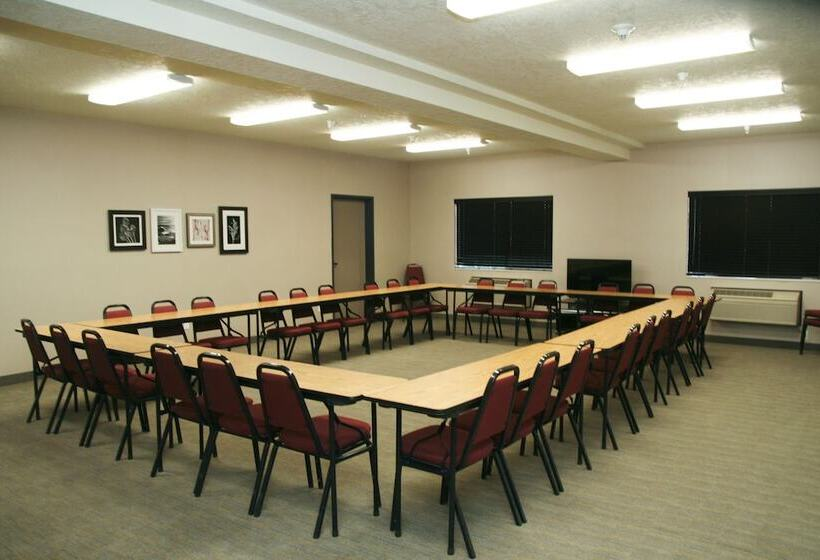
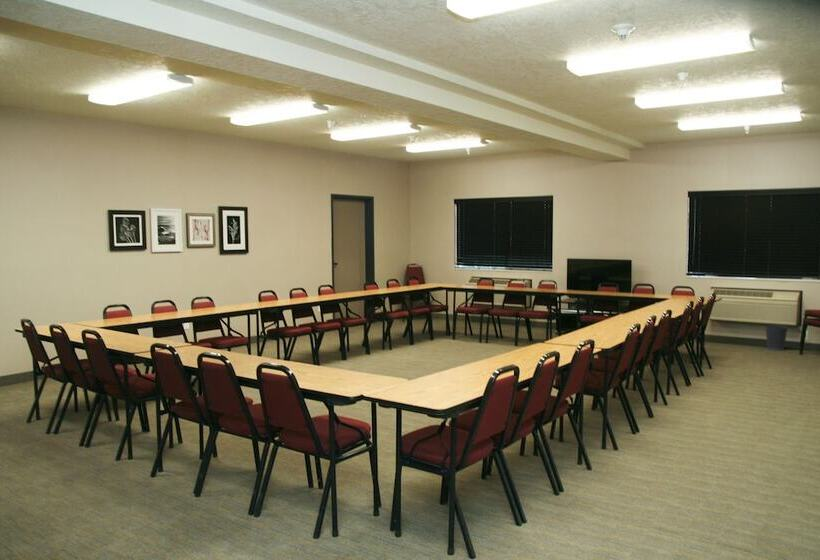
+ wastebasket [764,324,789,351]
